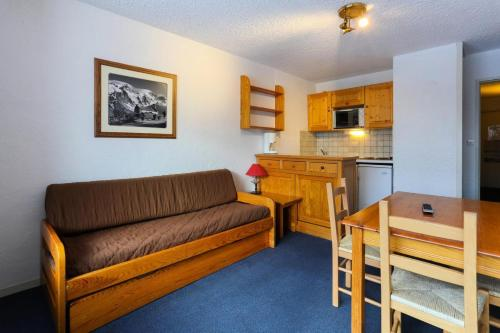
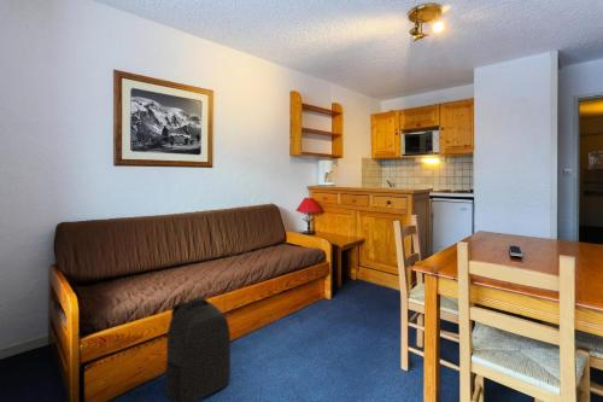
+ backpack [164,296,232,402]
